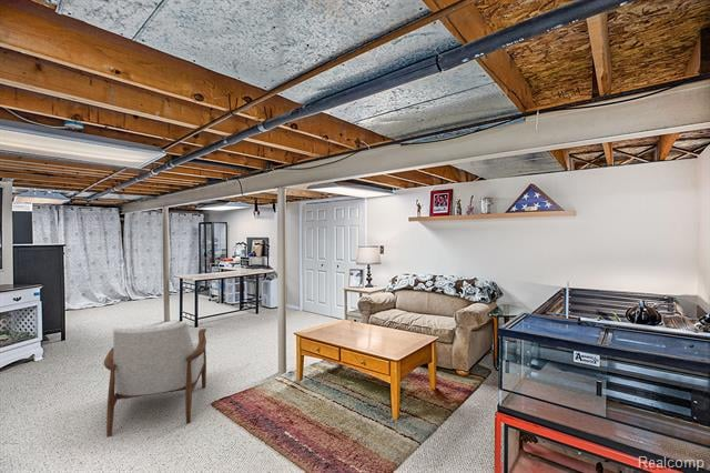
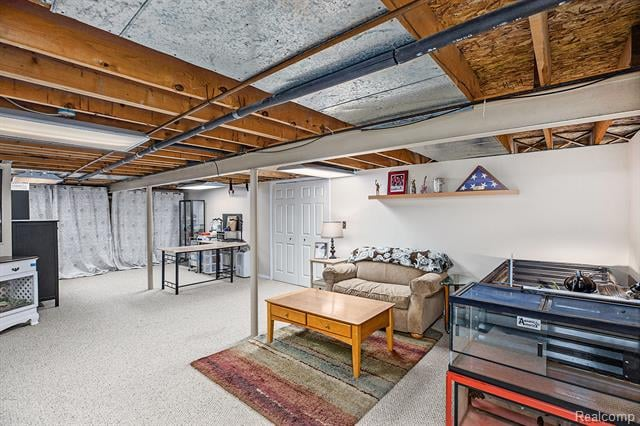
- armchair [103,321,207,439]
